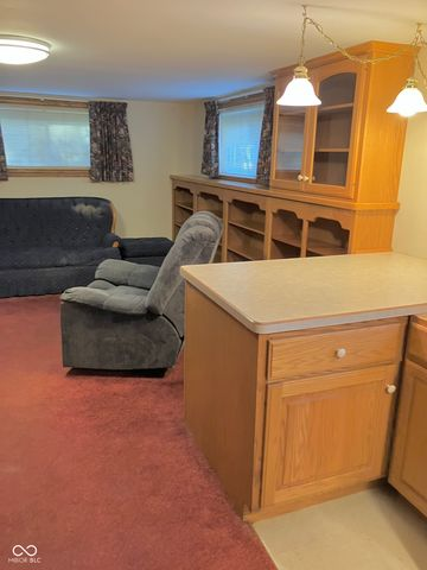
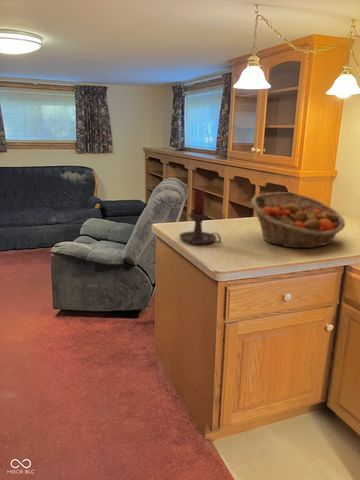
+ candle holder [178,188,222,245]
+ fruit basket [250,191,346,249]
